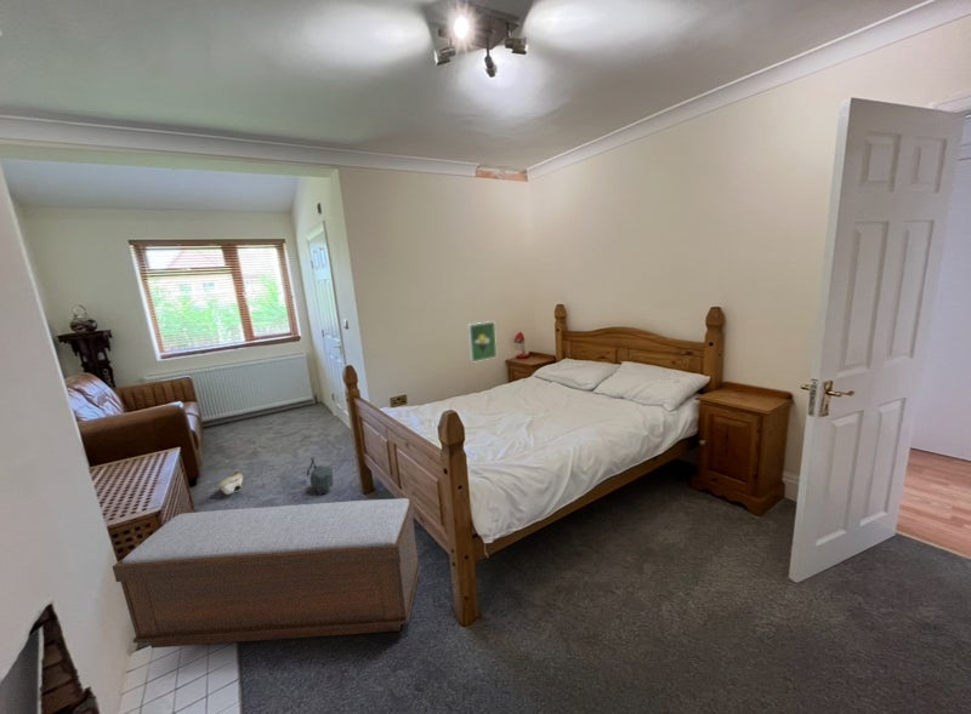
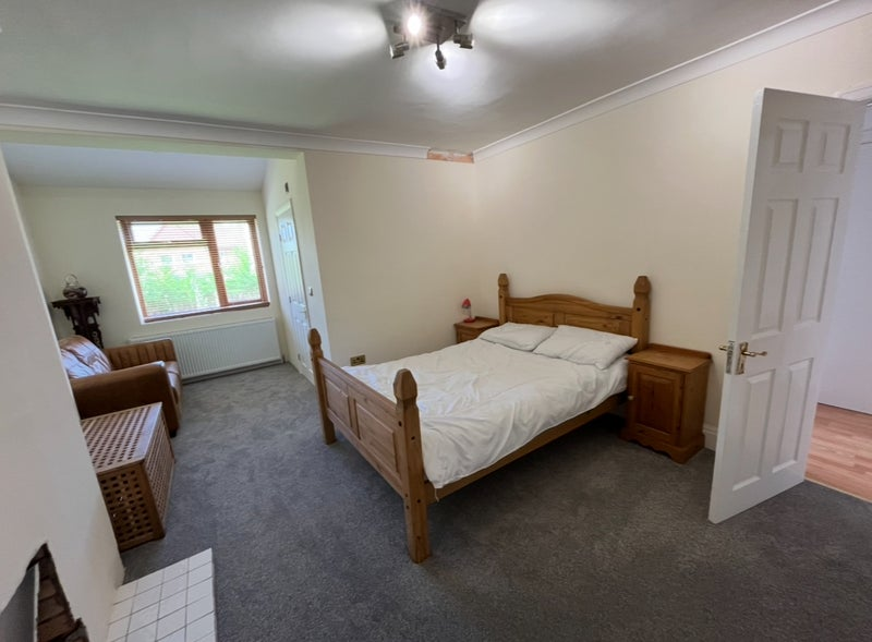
- bench [110,497,421,649]
- bag [306,456,335,496]
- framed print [466,320,498,364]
- shoe [215,470,244,496]
